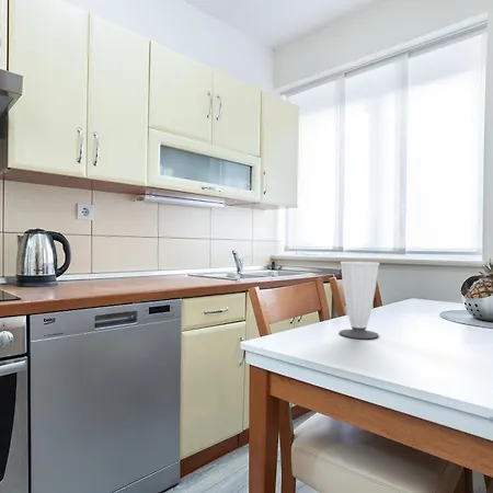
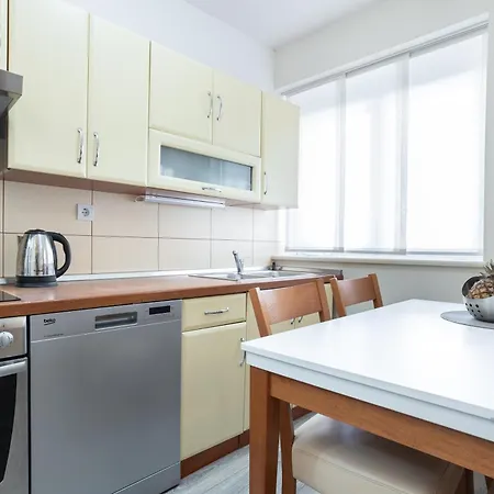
- cup [339,261,381,340]
